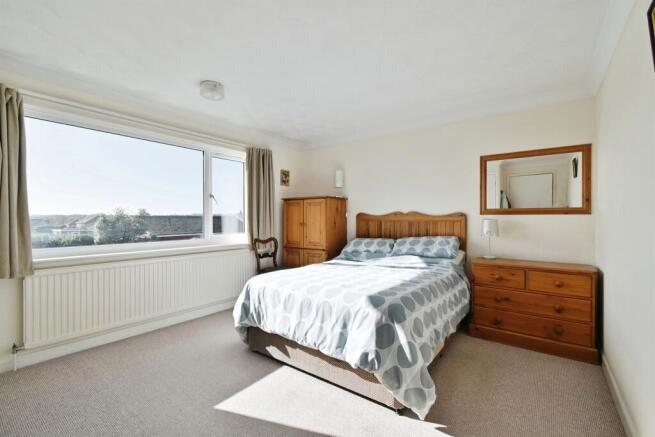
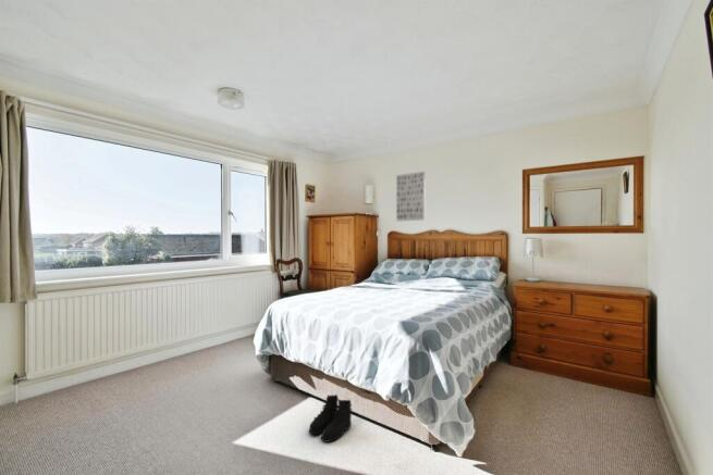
+ boots [308,393,353,443]
+ wall art [395,171,427,222]
